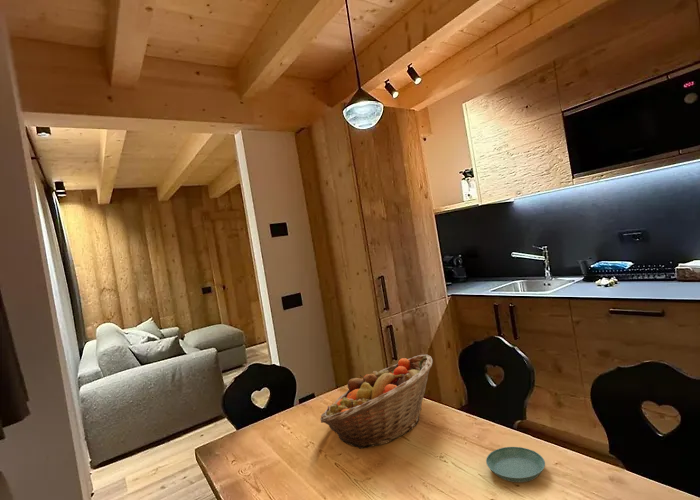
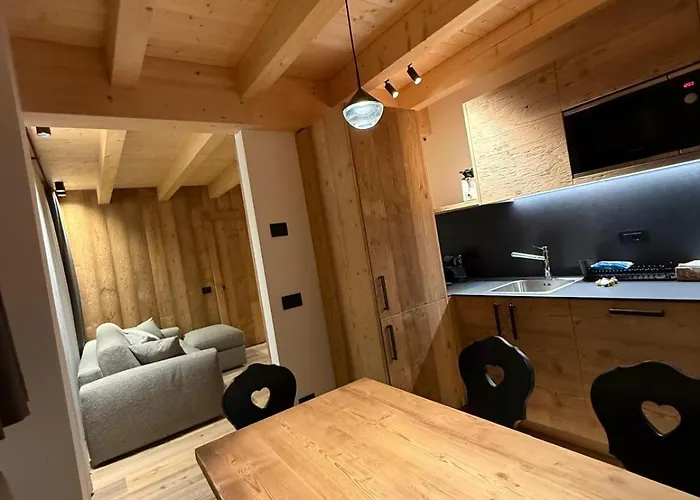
- fruit basket [319,354,434,450]
- saucer [485,446,546,483]
